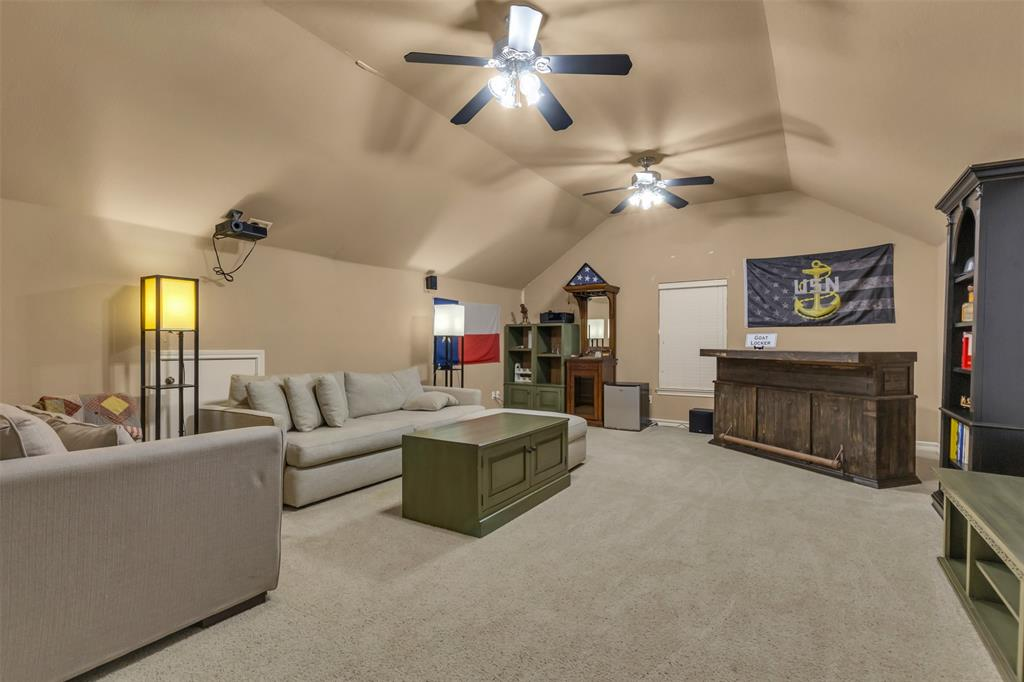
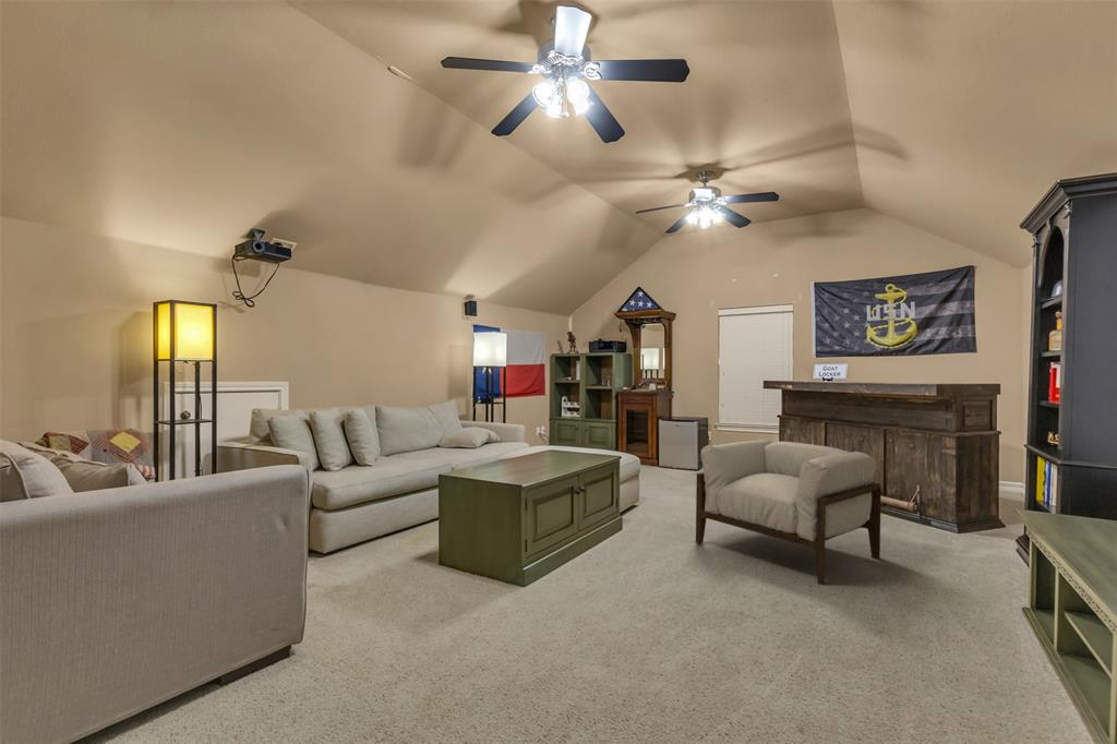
+ armchair [695,439,882,586]
